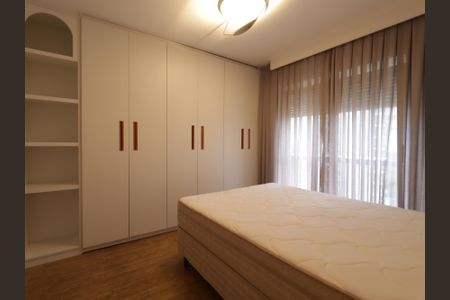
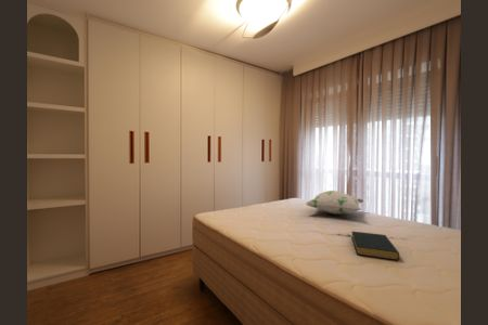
+ hardback book [350,231,400,261]
+ decorative pillow [305,190,364,216]
